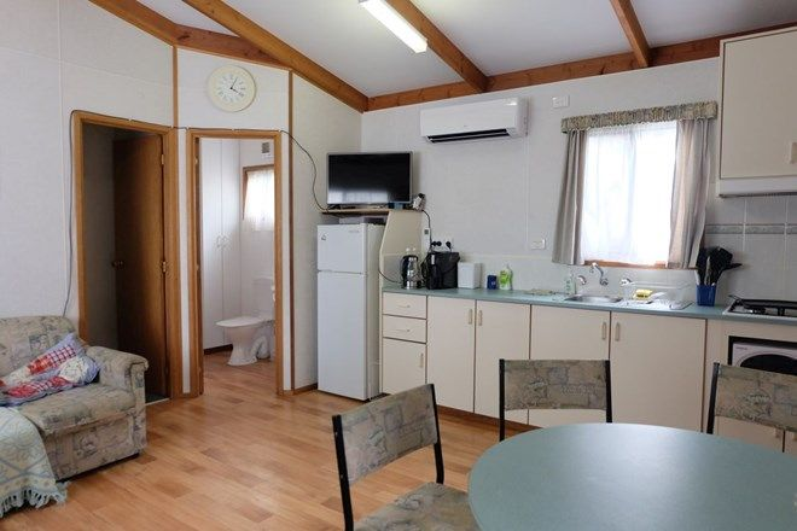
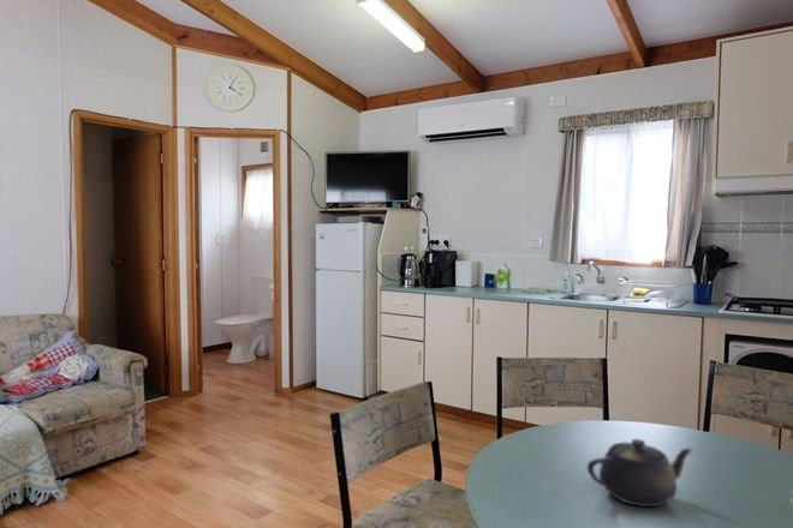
+ teapot [585,438,694,508]
